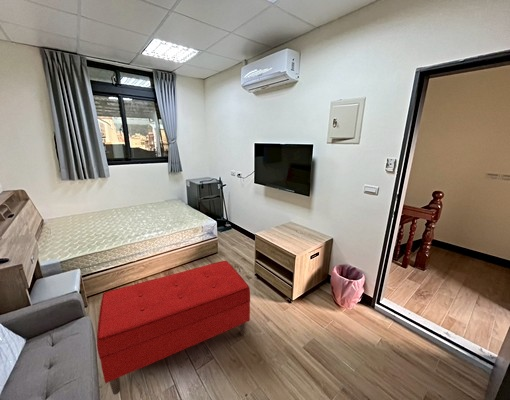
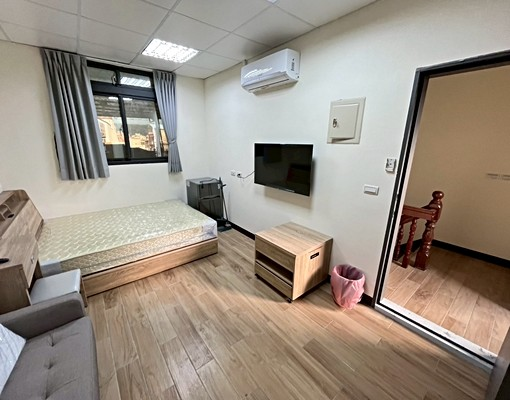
- bench [96,260,251,396]
